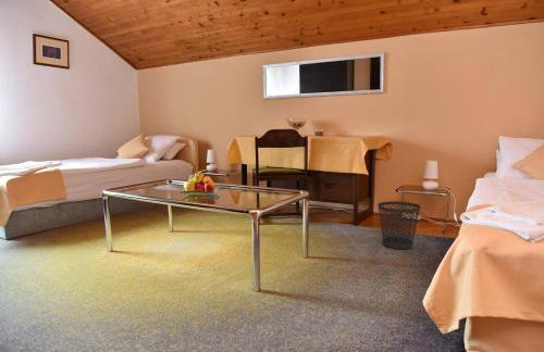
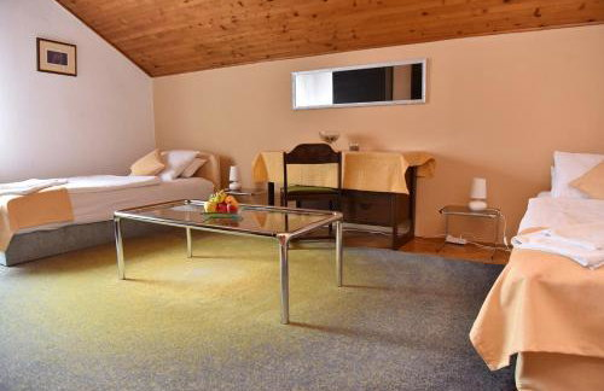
- wastebasket [376,200,421,250]
